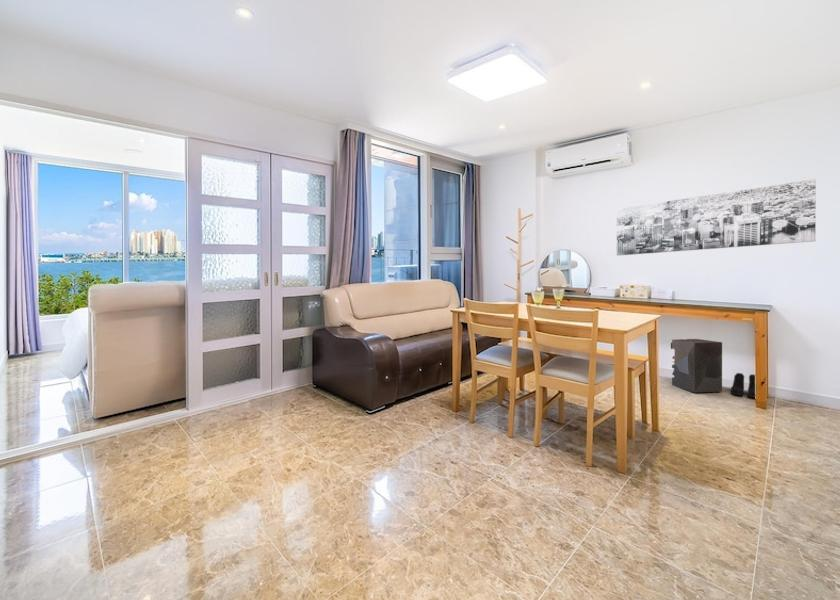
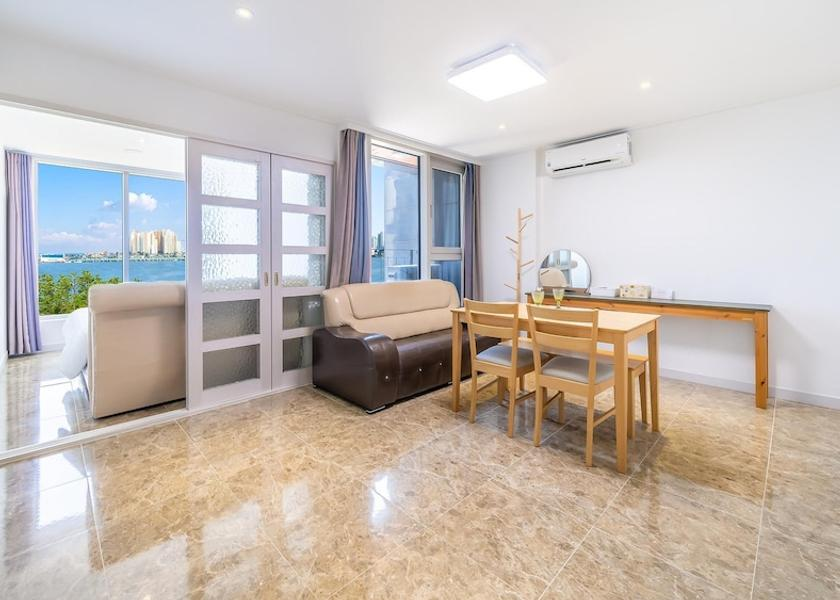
- storage bin [670,338,723,393]
- boots [730,372,756,399]
- wall art [616,178,817,257]
